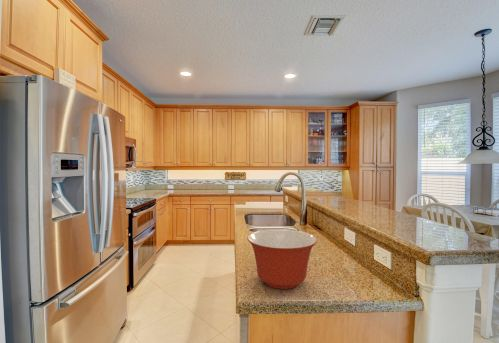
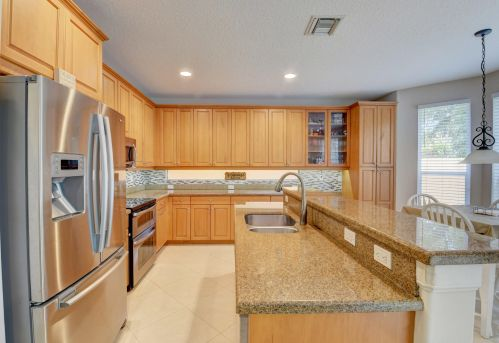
- mixing bowl [246,228,318,290]
